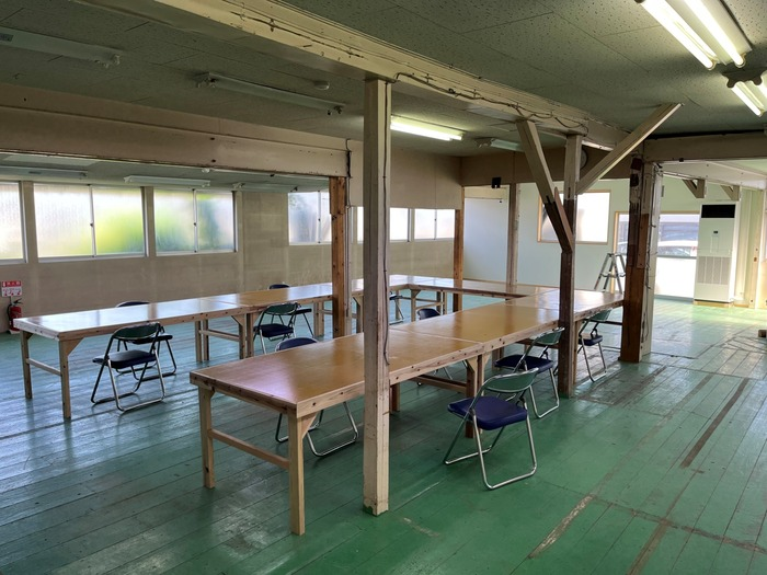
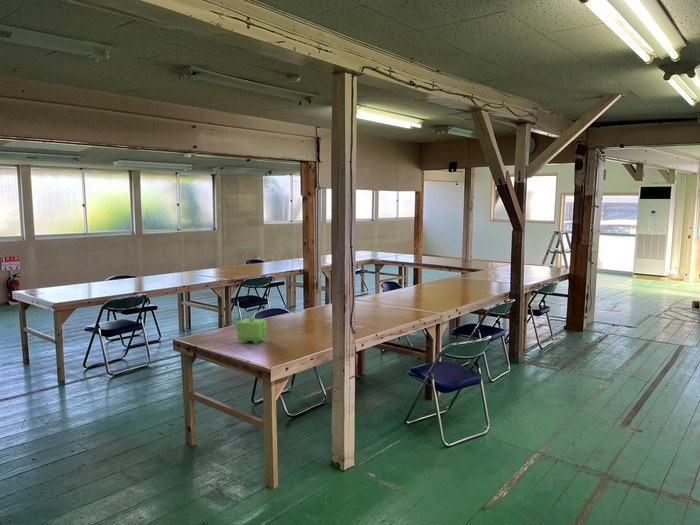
+ teapot [230,316,269,345]
